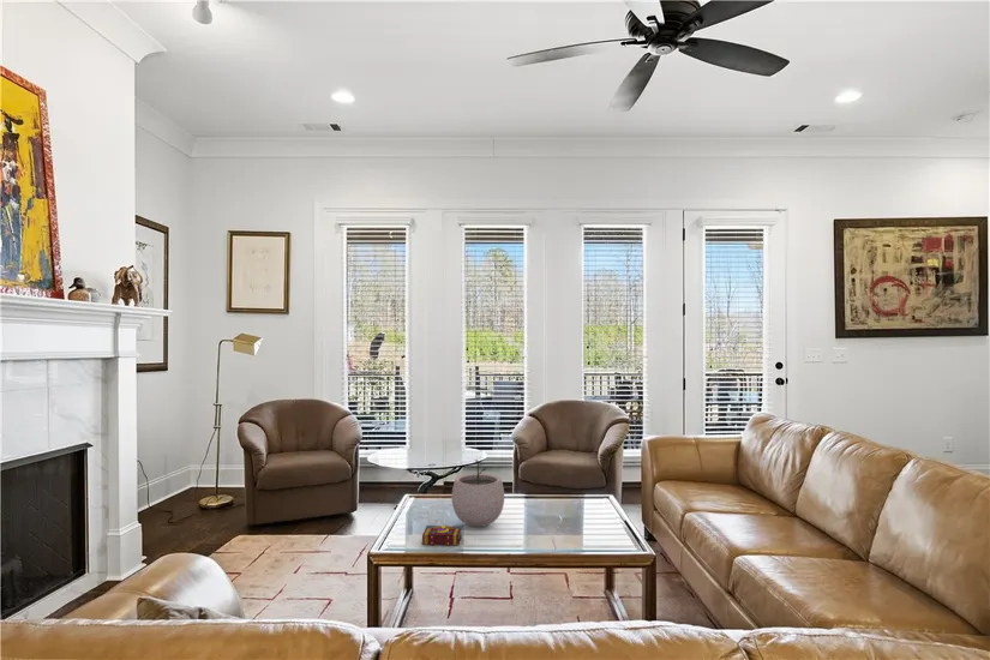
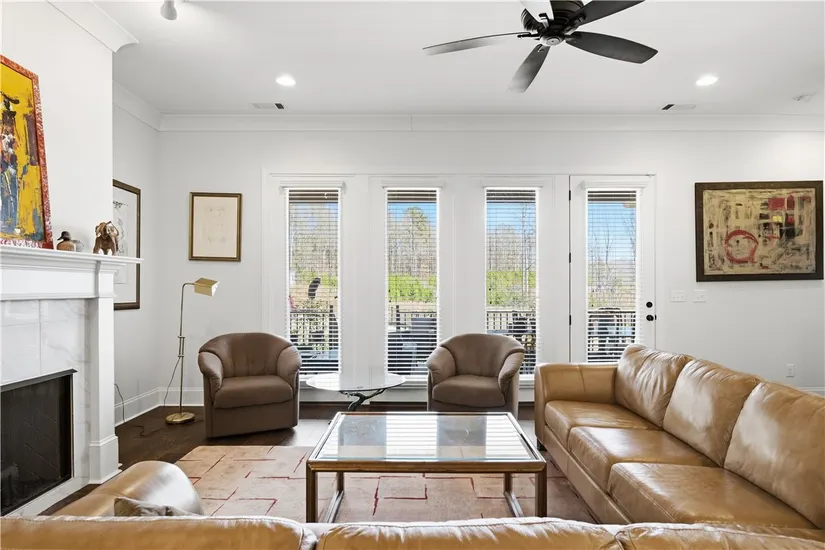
- decorative book [421,524,463,547]
- plant pot [450,457,505,528]
